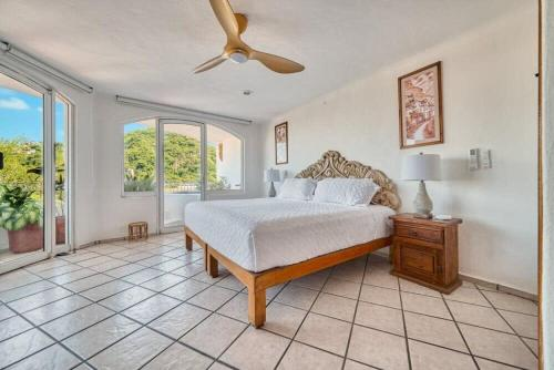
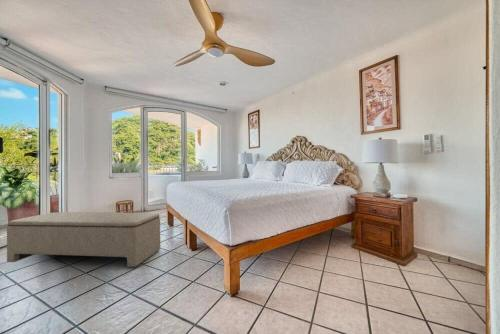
+ bench [6,211,161,268]
